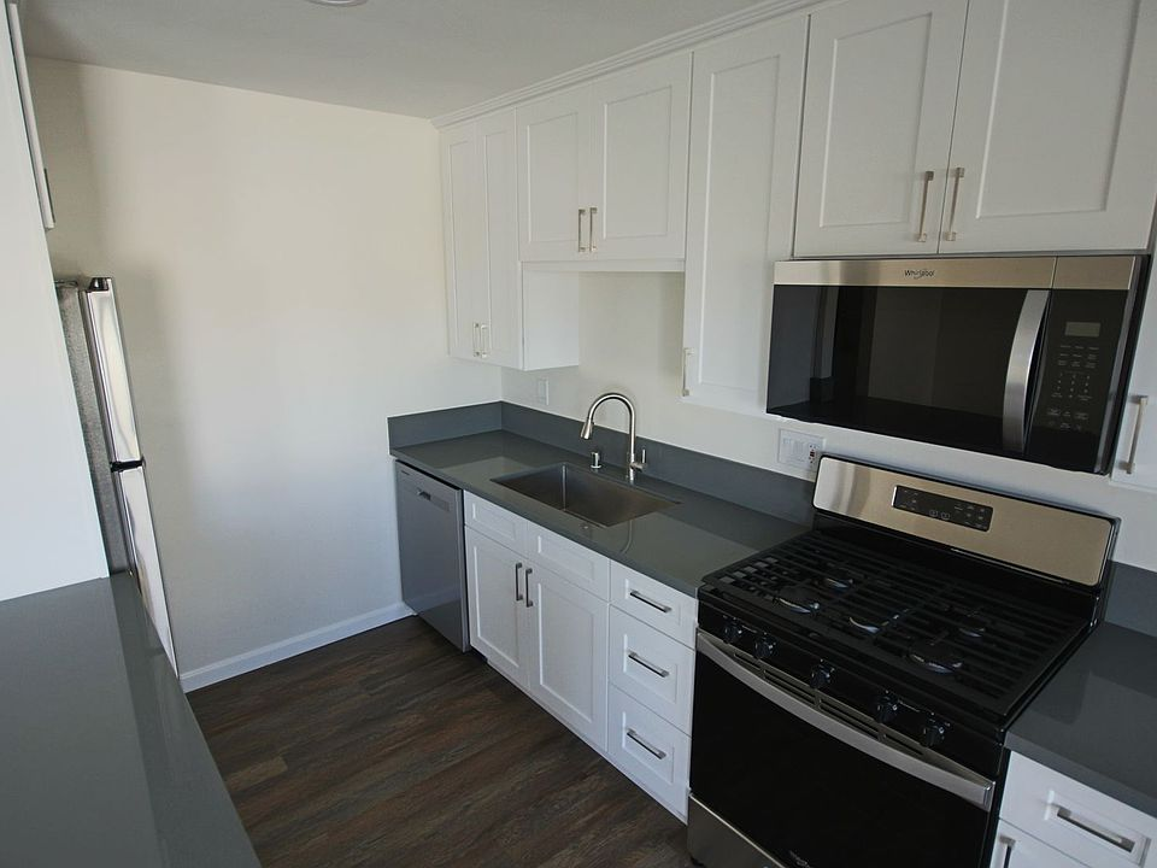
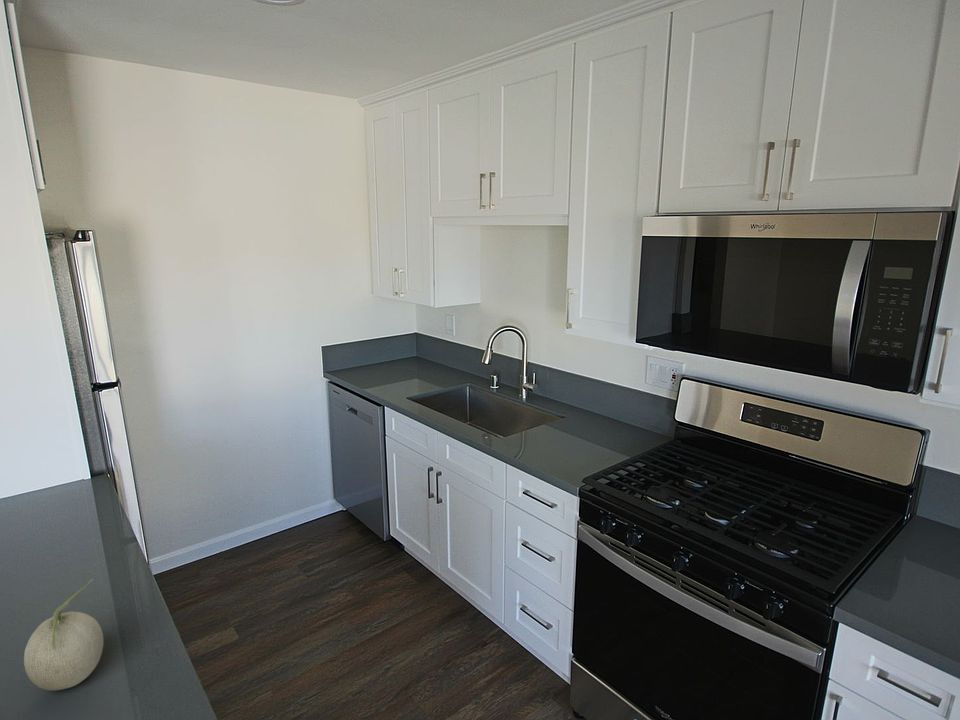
+ fruit [23,578,104,692]
